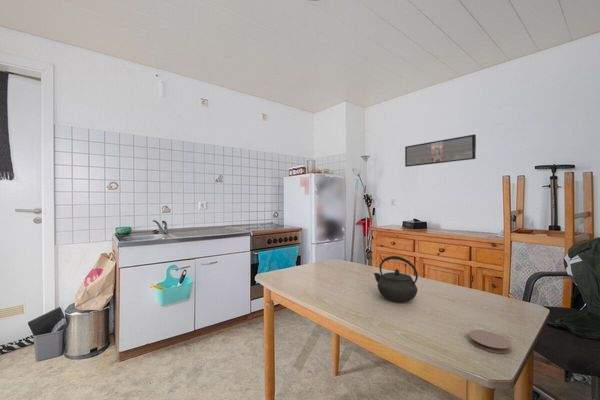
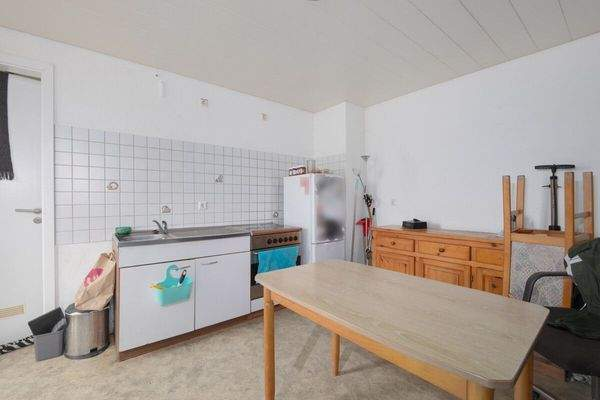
- coaster [468,329,512,354]
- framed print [404,133,477,168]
- kettle [373,255,419,303]
